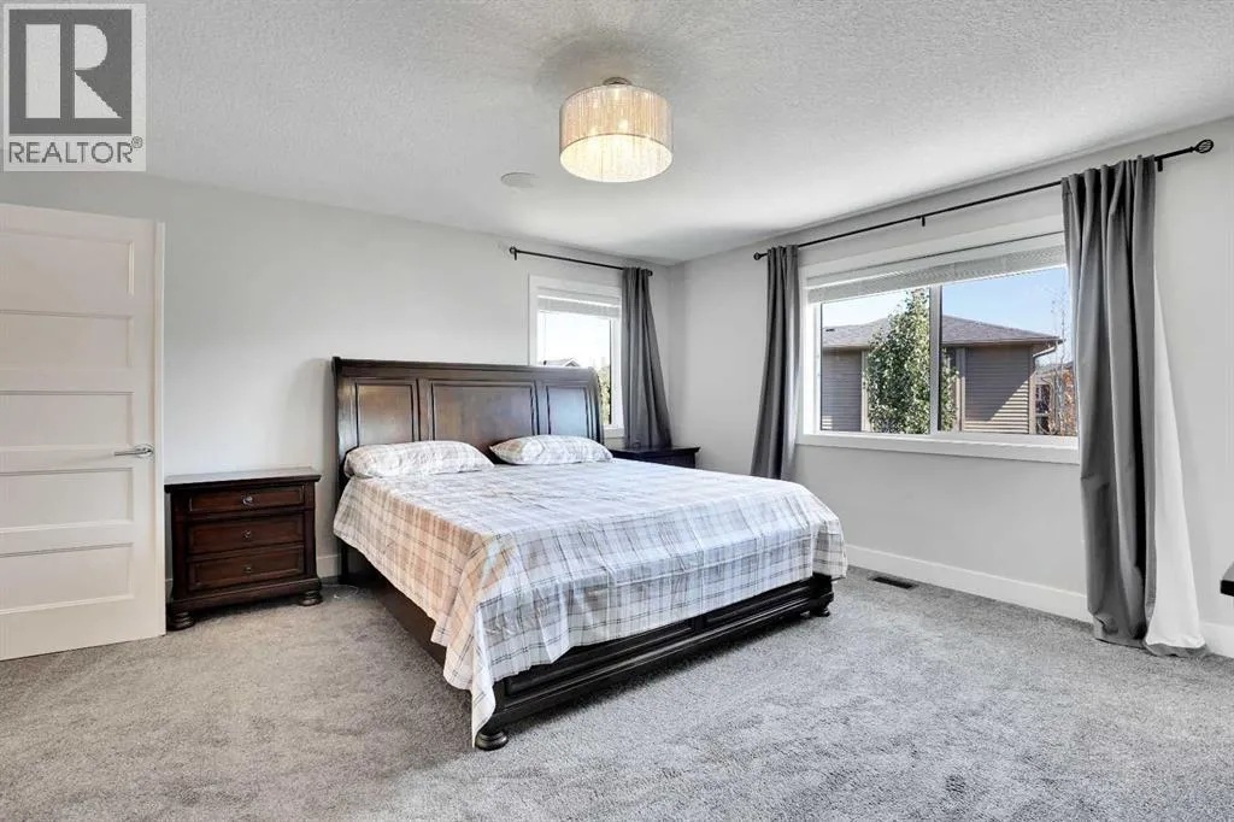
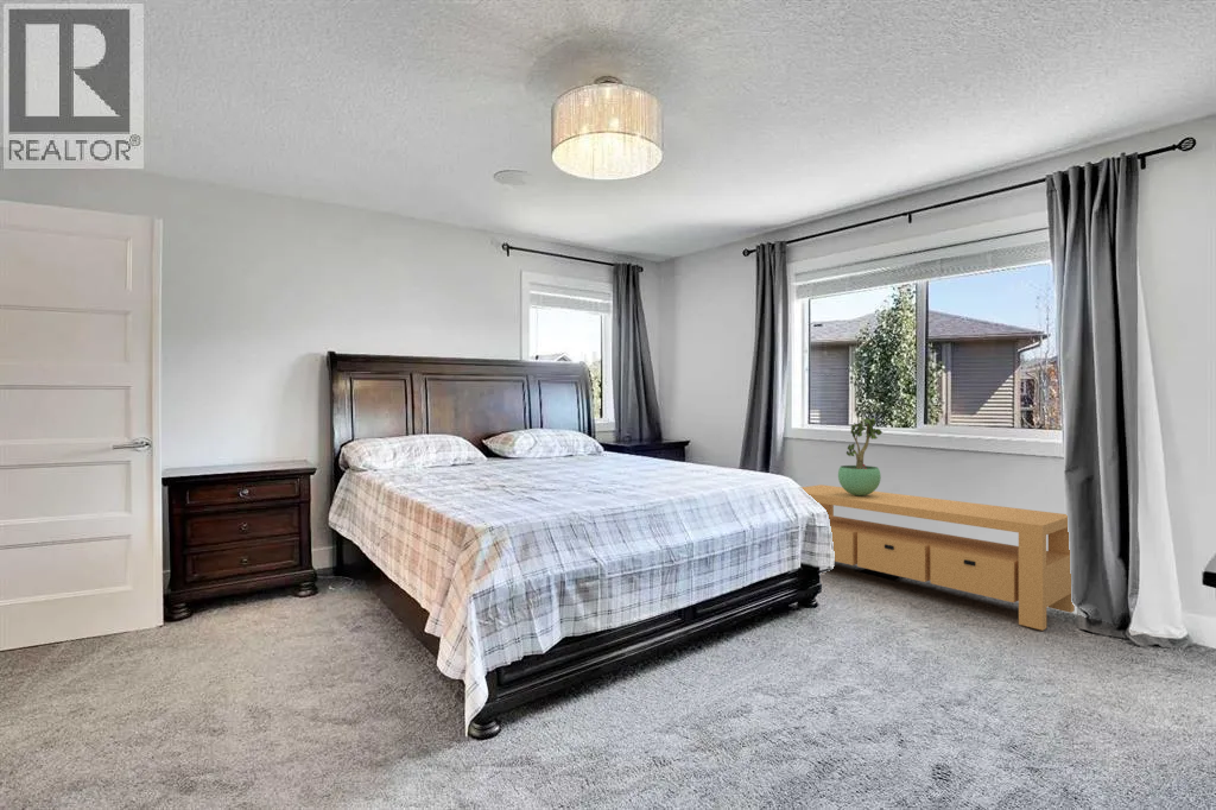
+ potted plant [837,416,884,496]
+ storage bench [800,483,1076,632]
